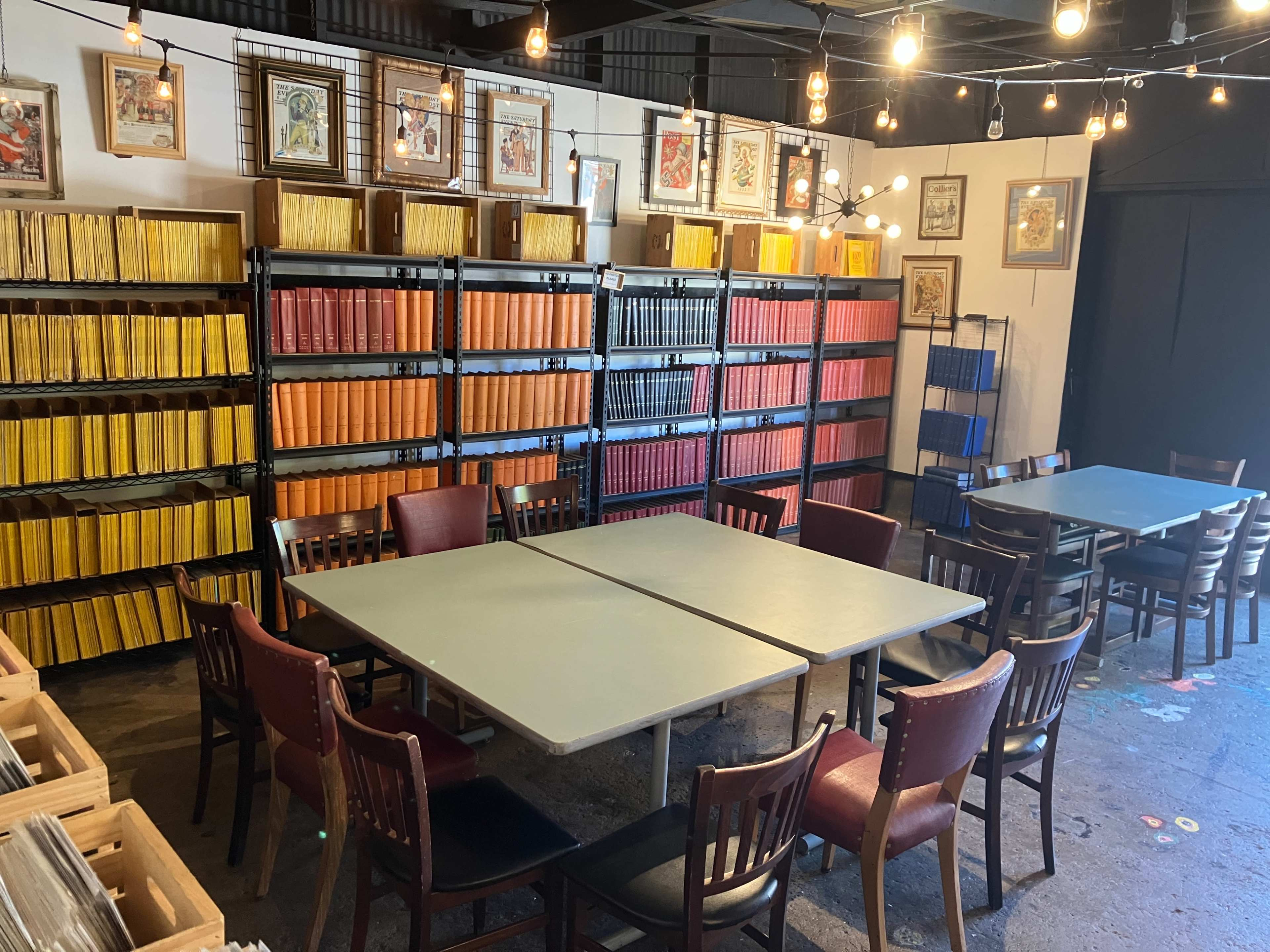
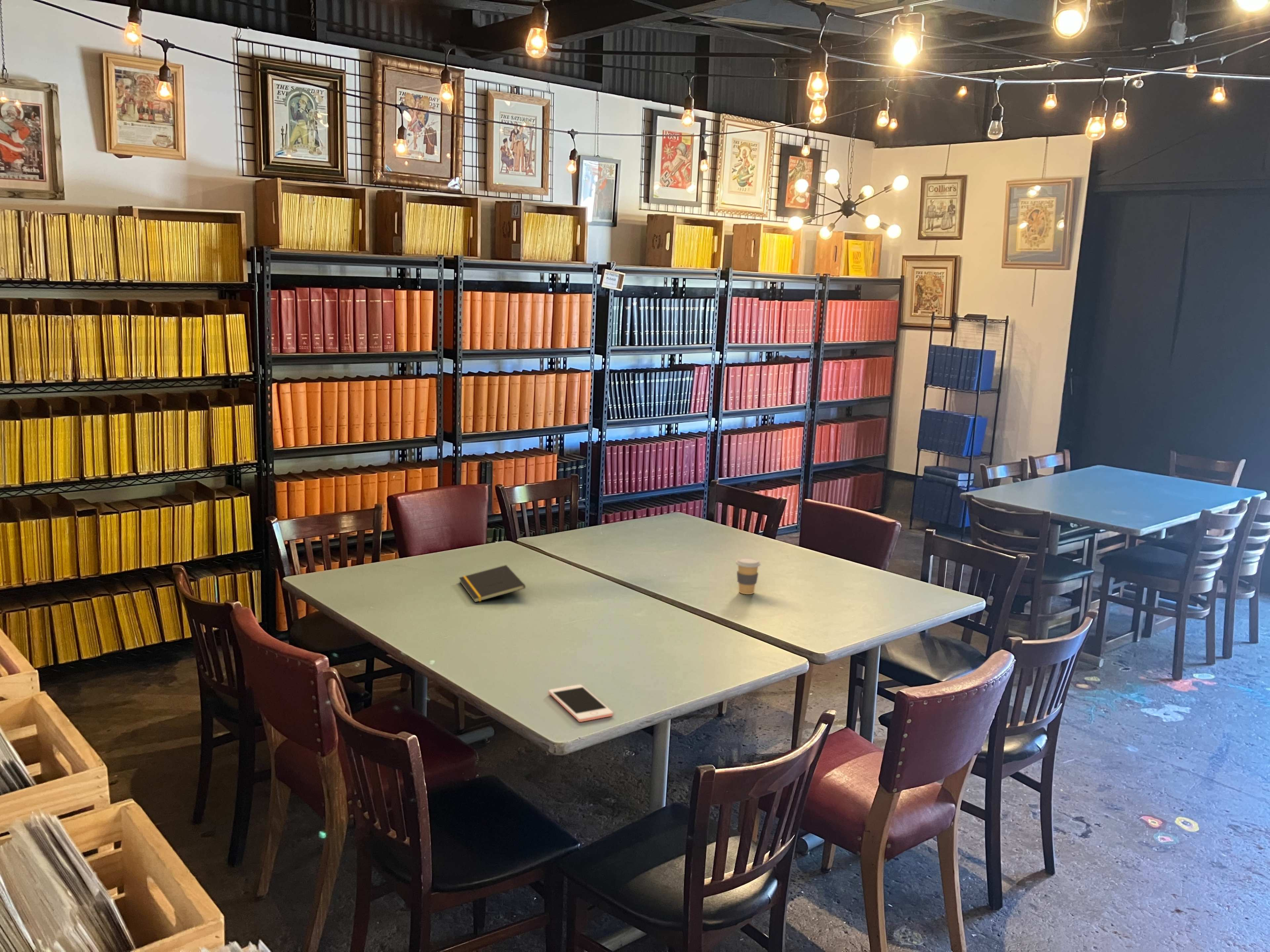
+ coffee cup [736,557,761,595]
+ notepad [459,565,526,603]
+ cell phone [548,684,613,722]
